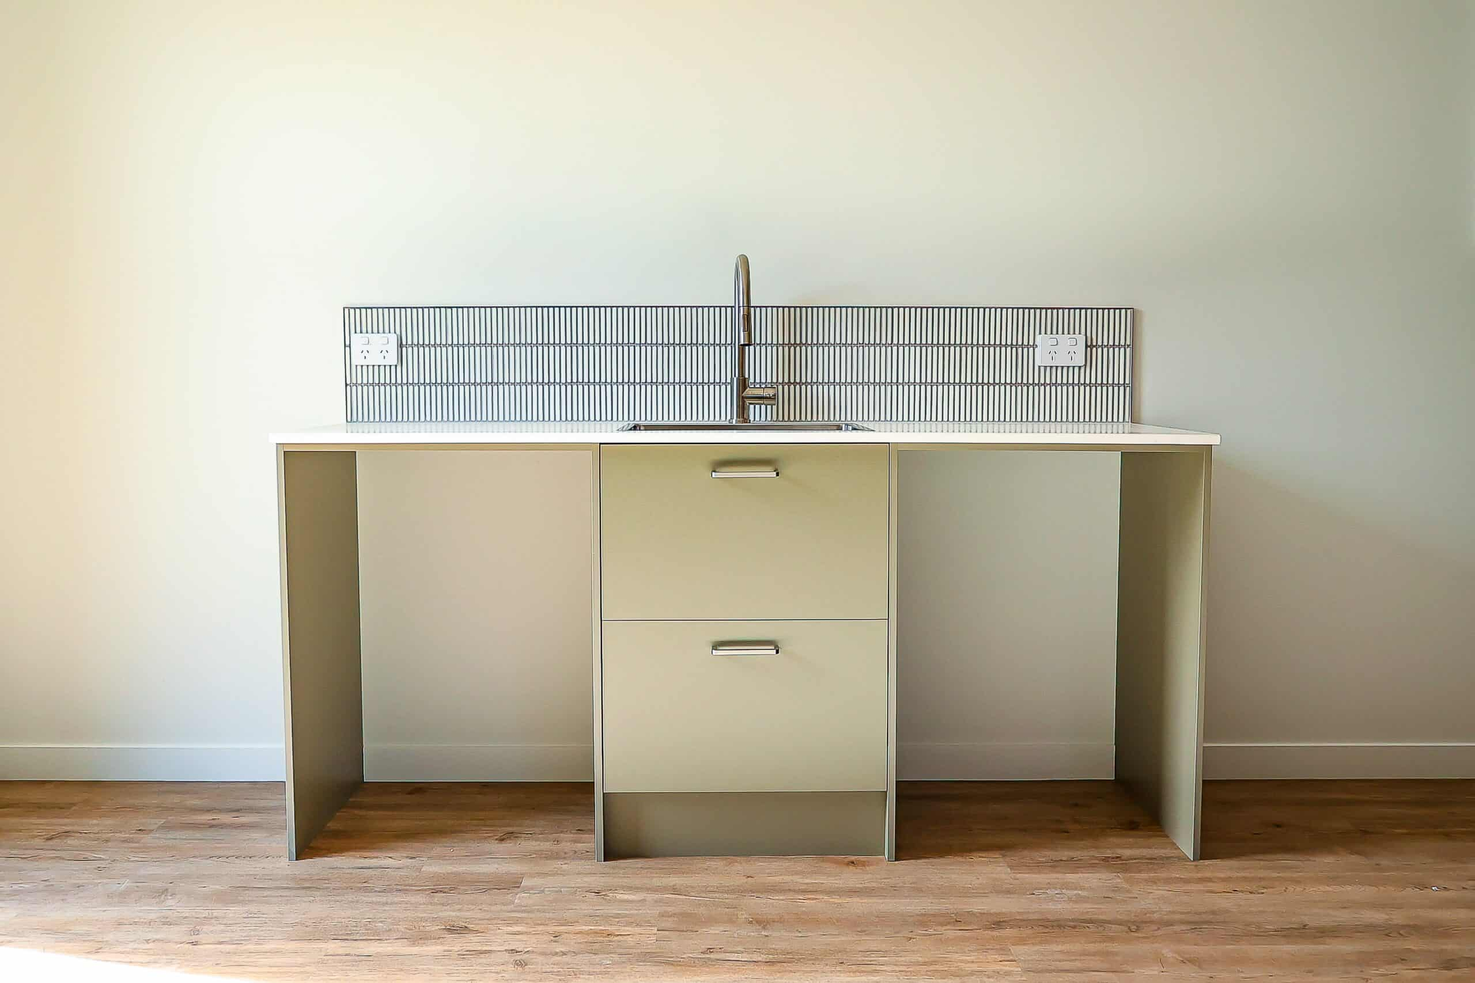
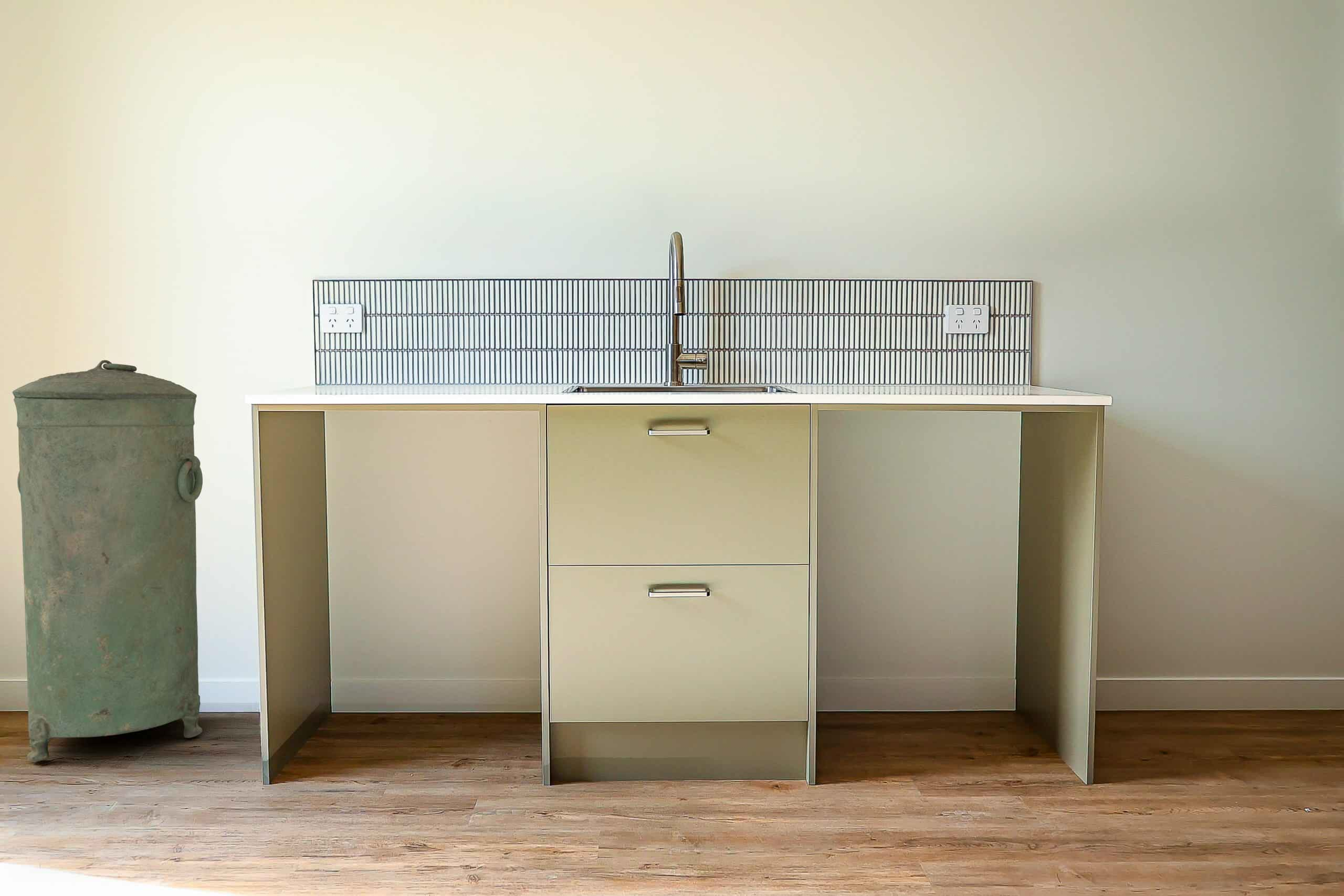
+ trash can [12,360,203,763]
